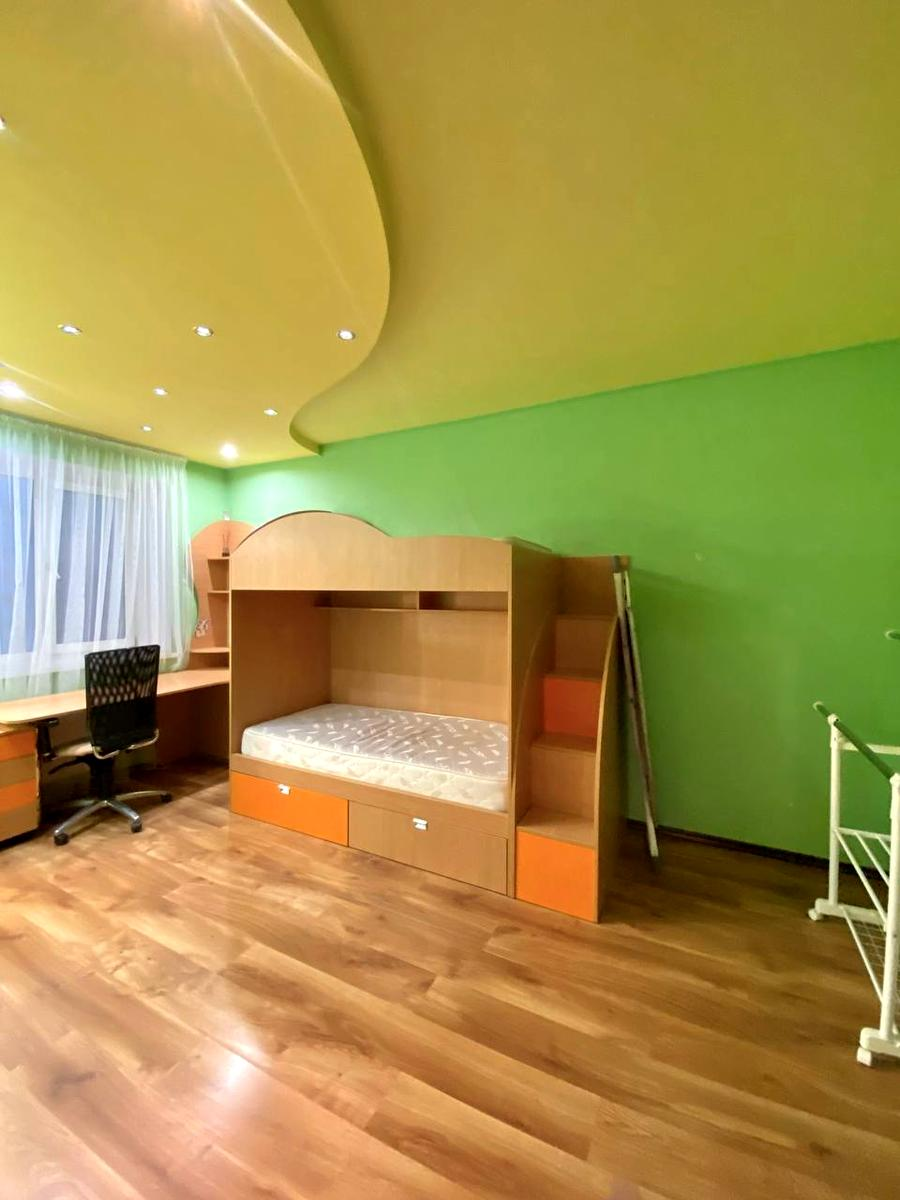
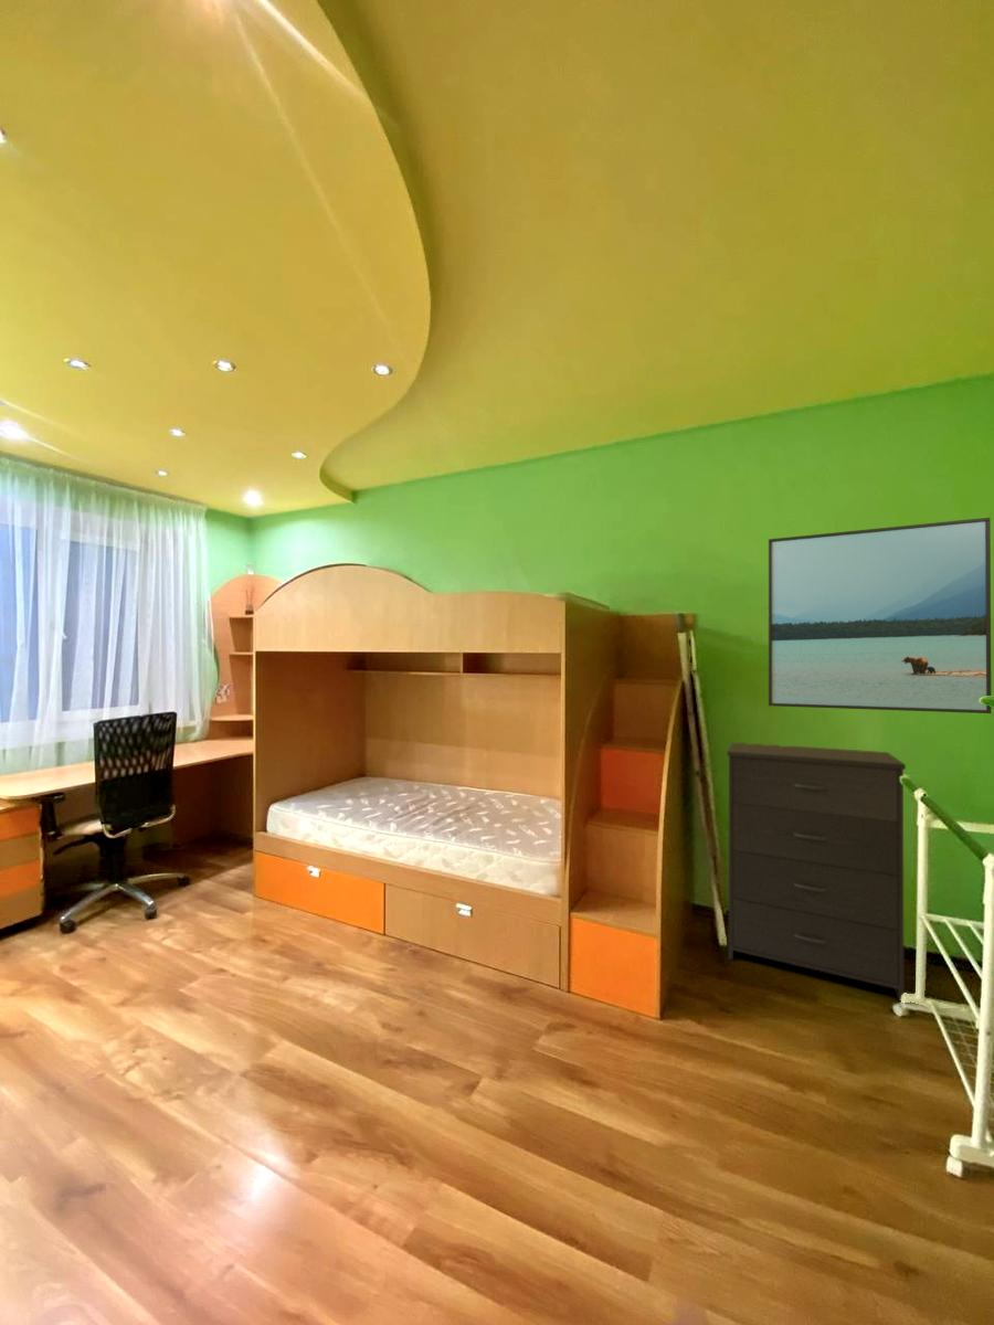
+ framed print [768,517,993,714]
+ dresser [726,742,907,1001]
